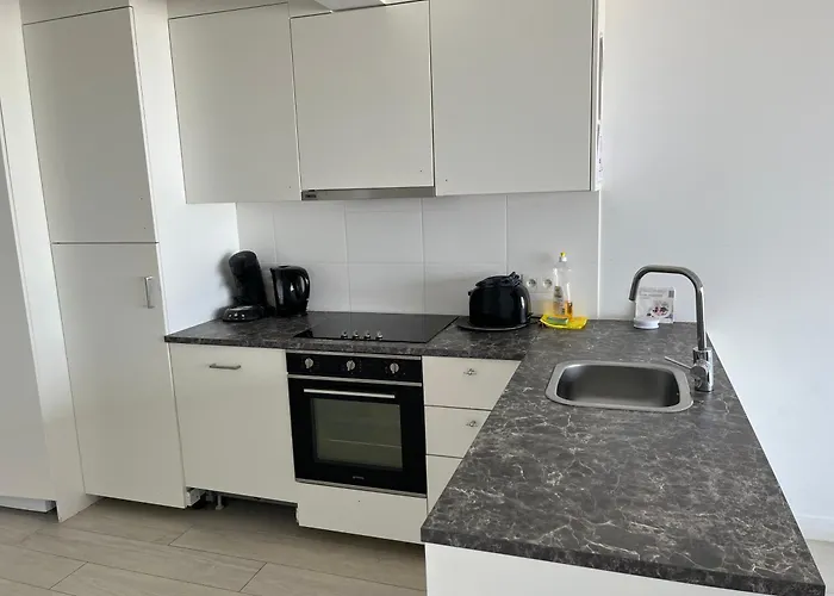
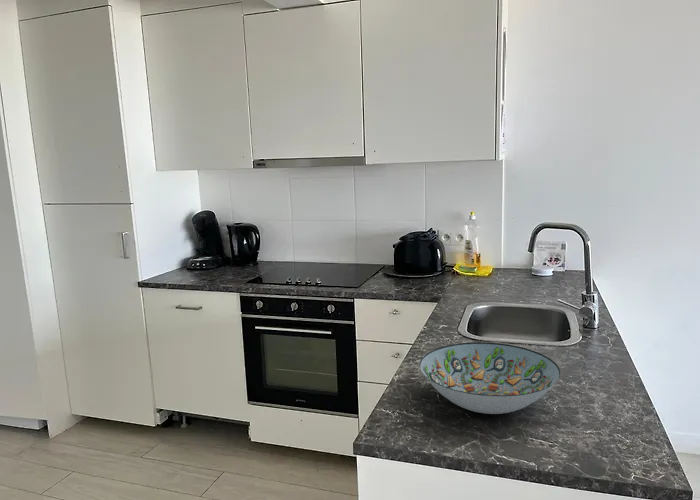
+ decorative bowl [419,341,561,415]
